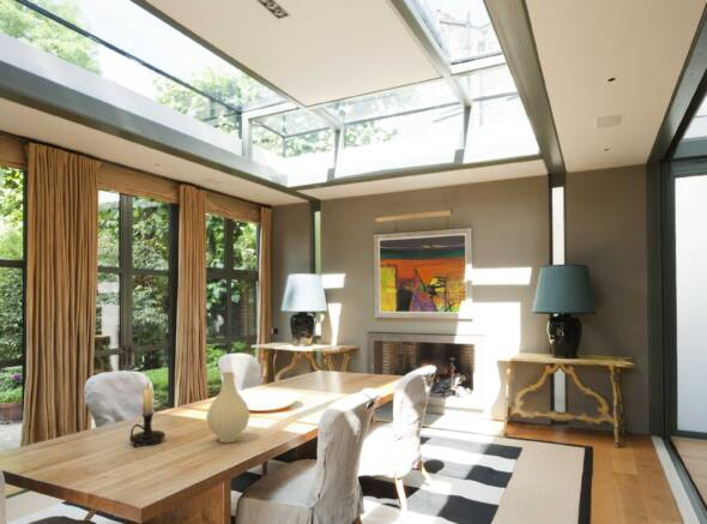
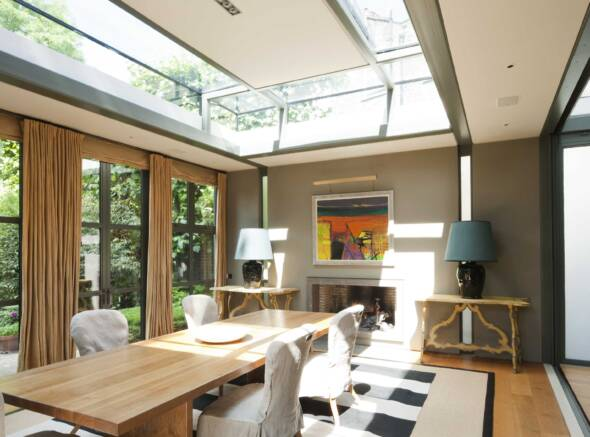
- candle holder [128,378,167,448]
- vase [205,371,252,444]
